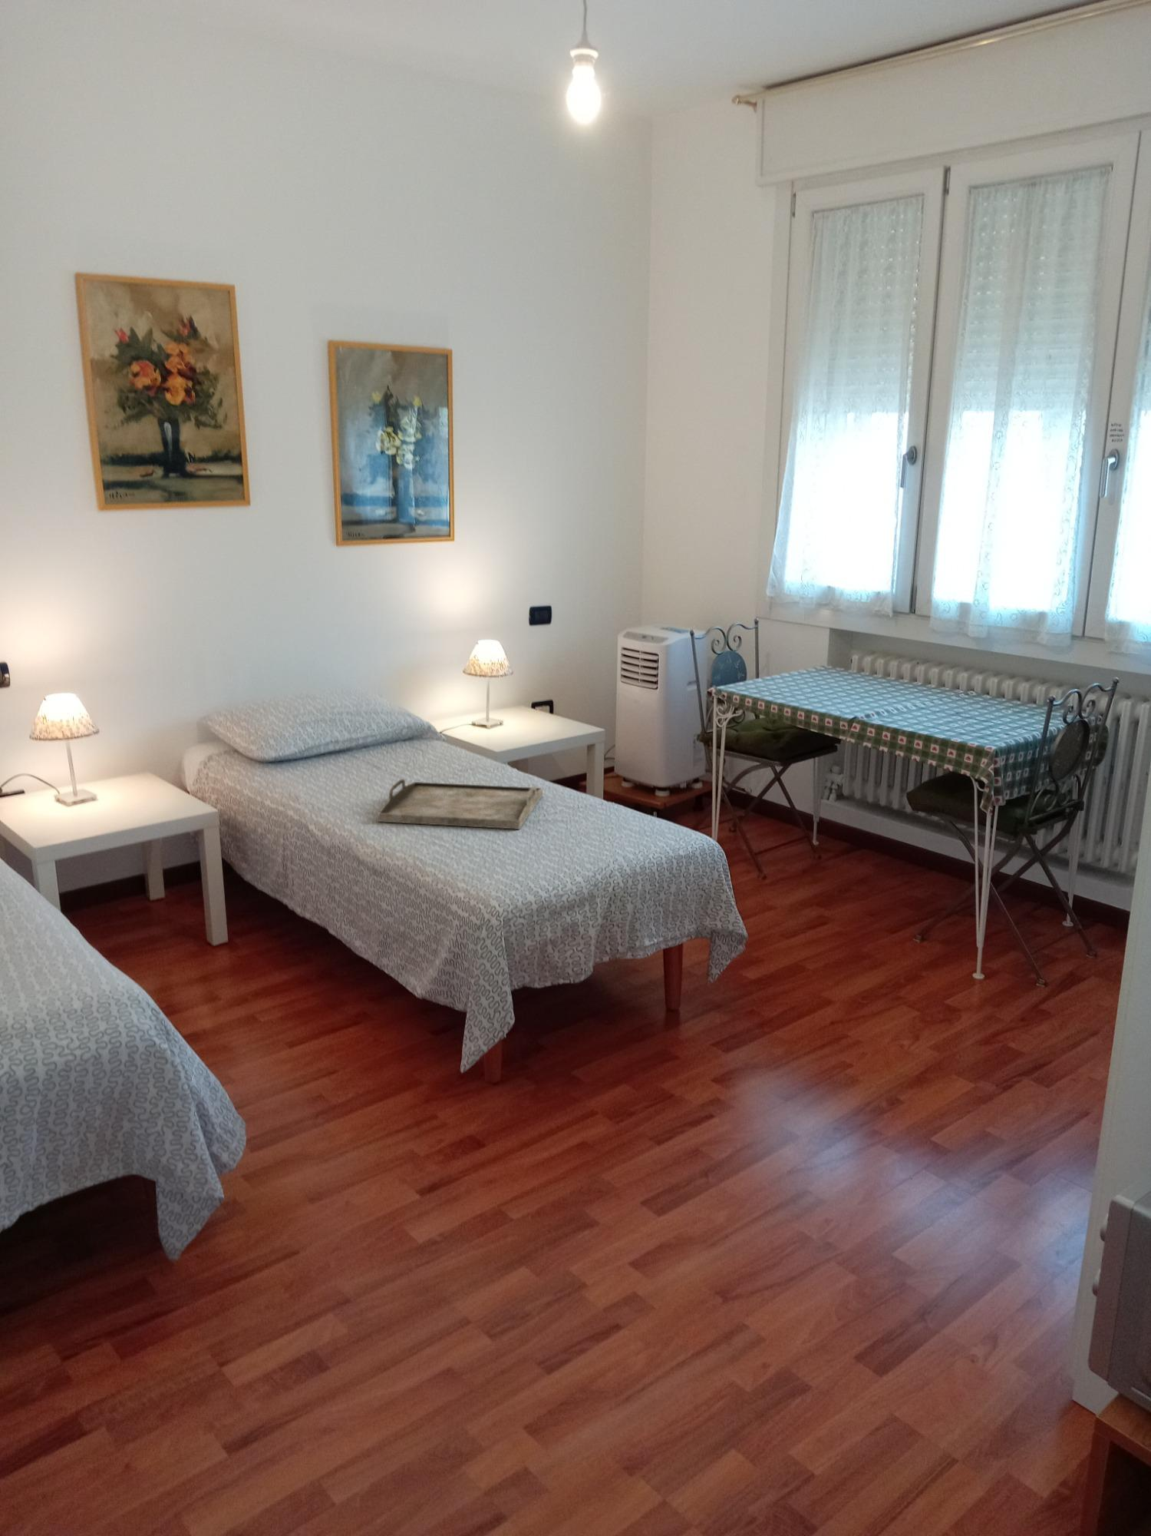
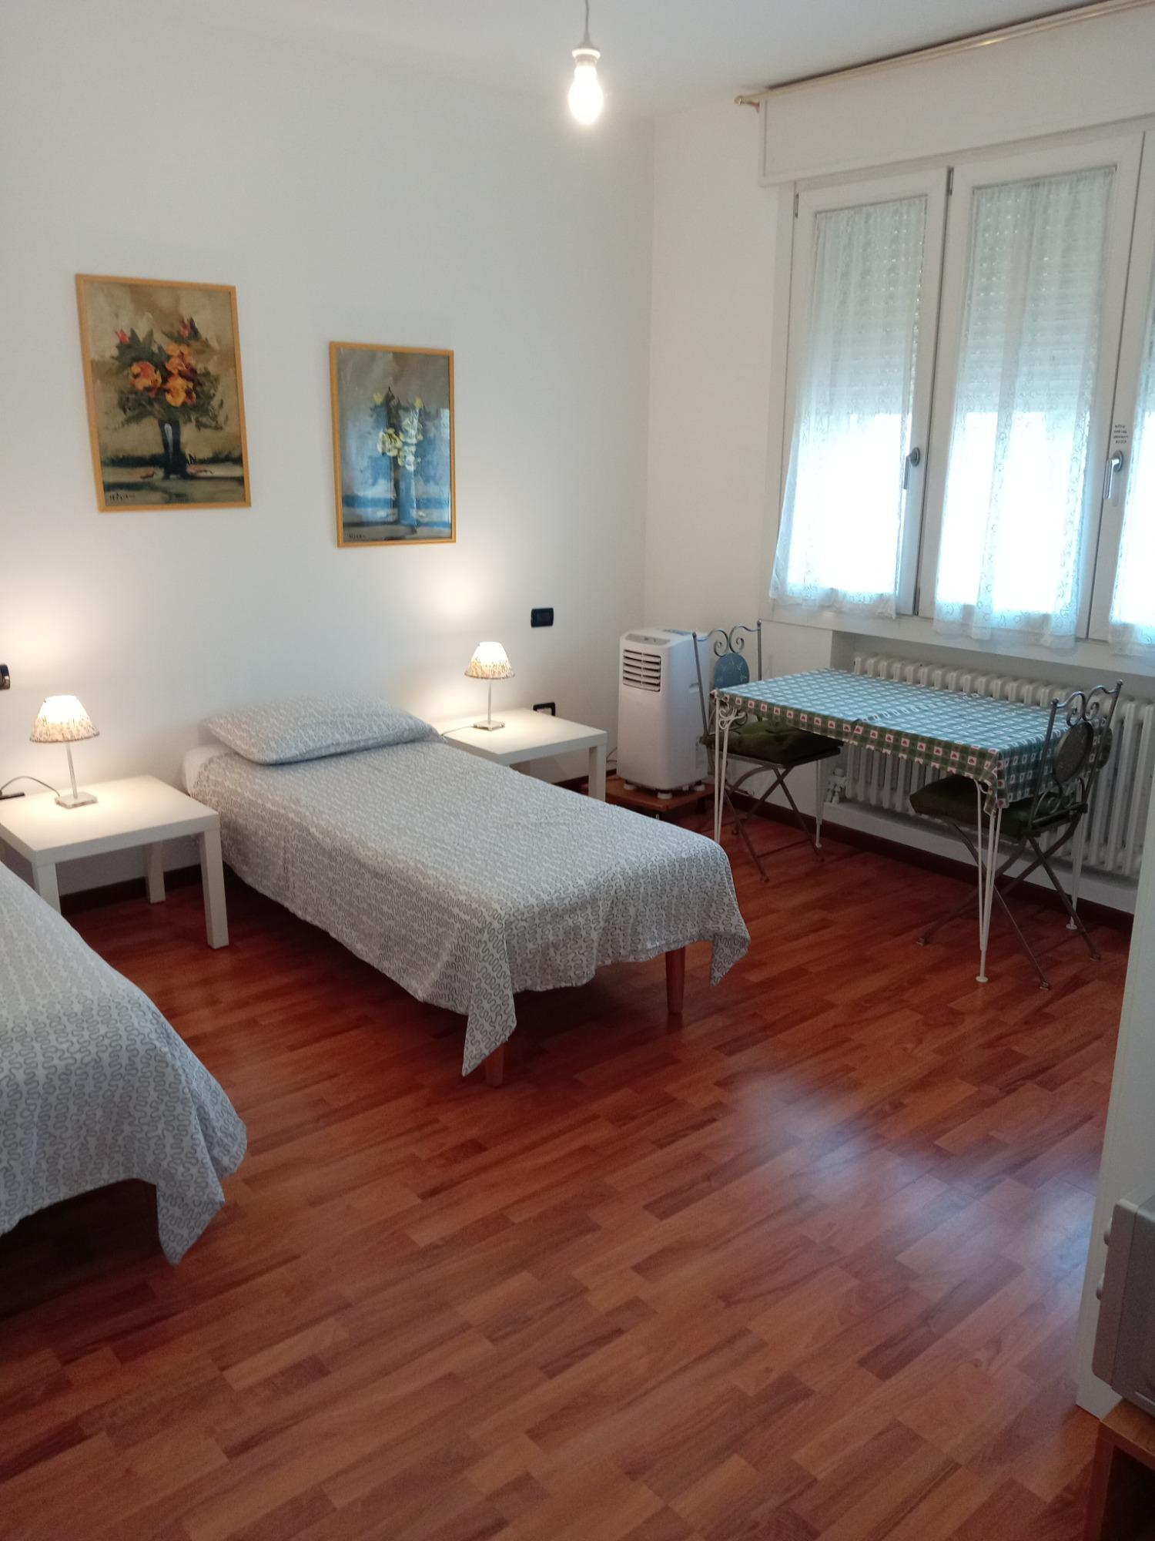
- serving tray [377,779,543,830]
